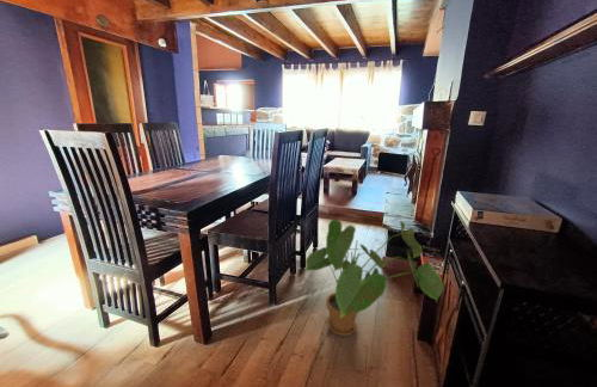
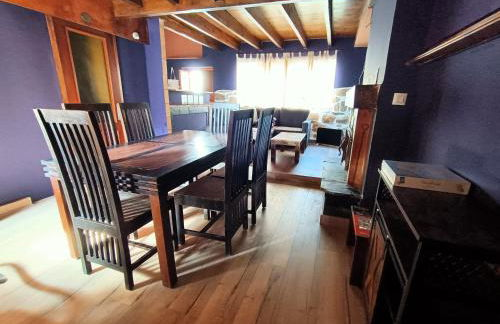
- house plant [303,219,444,337]
